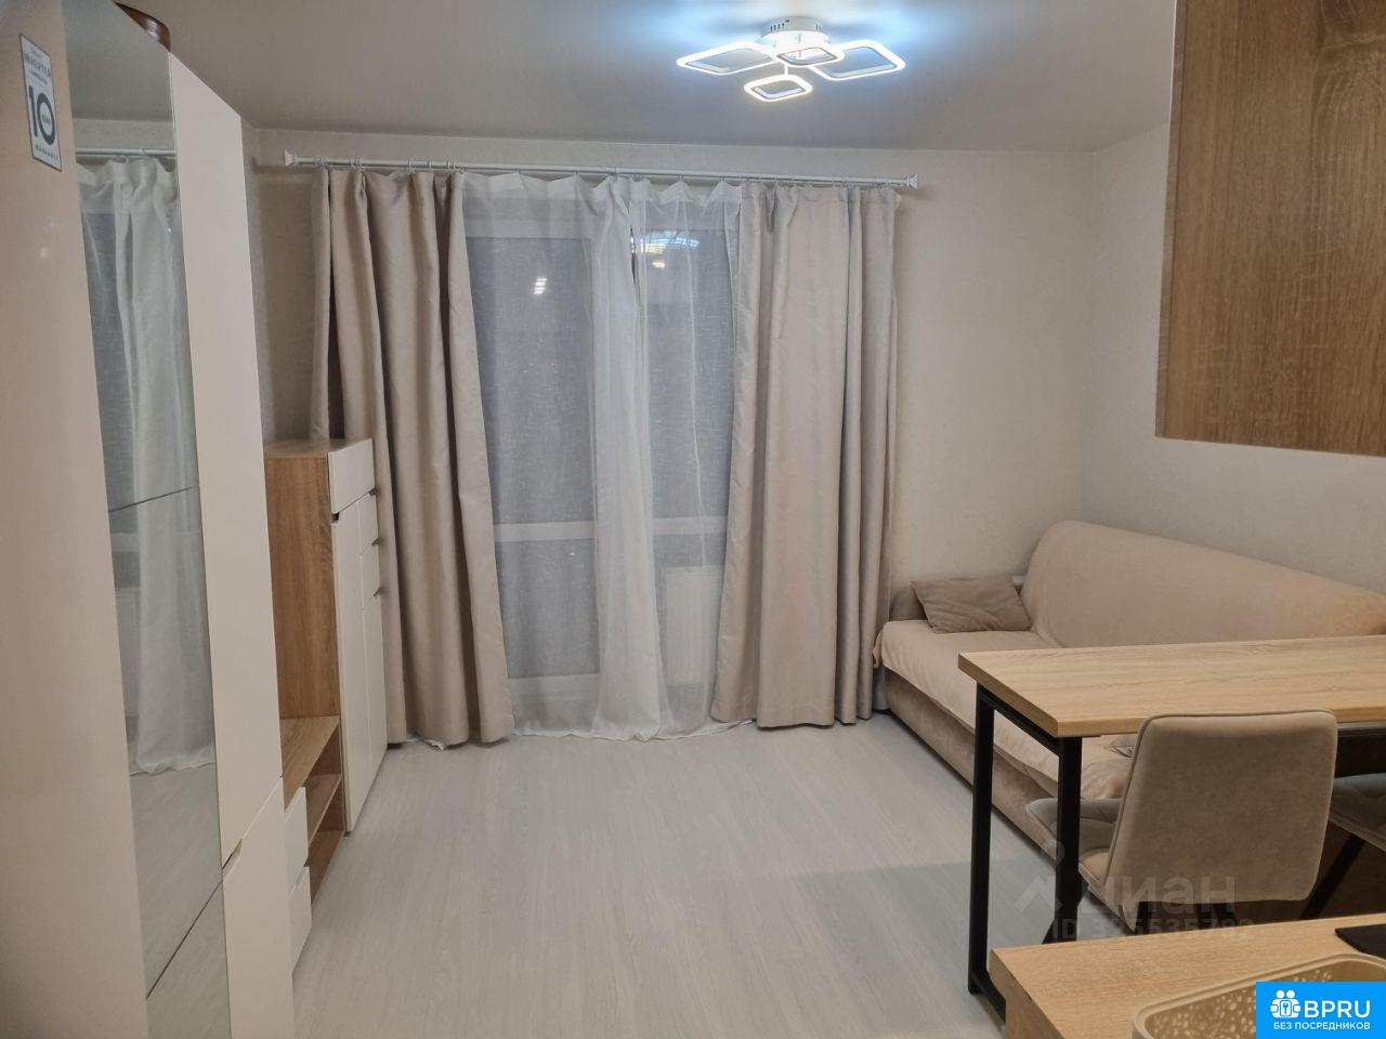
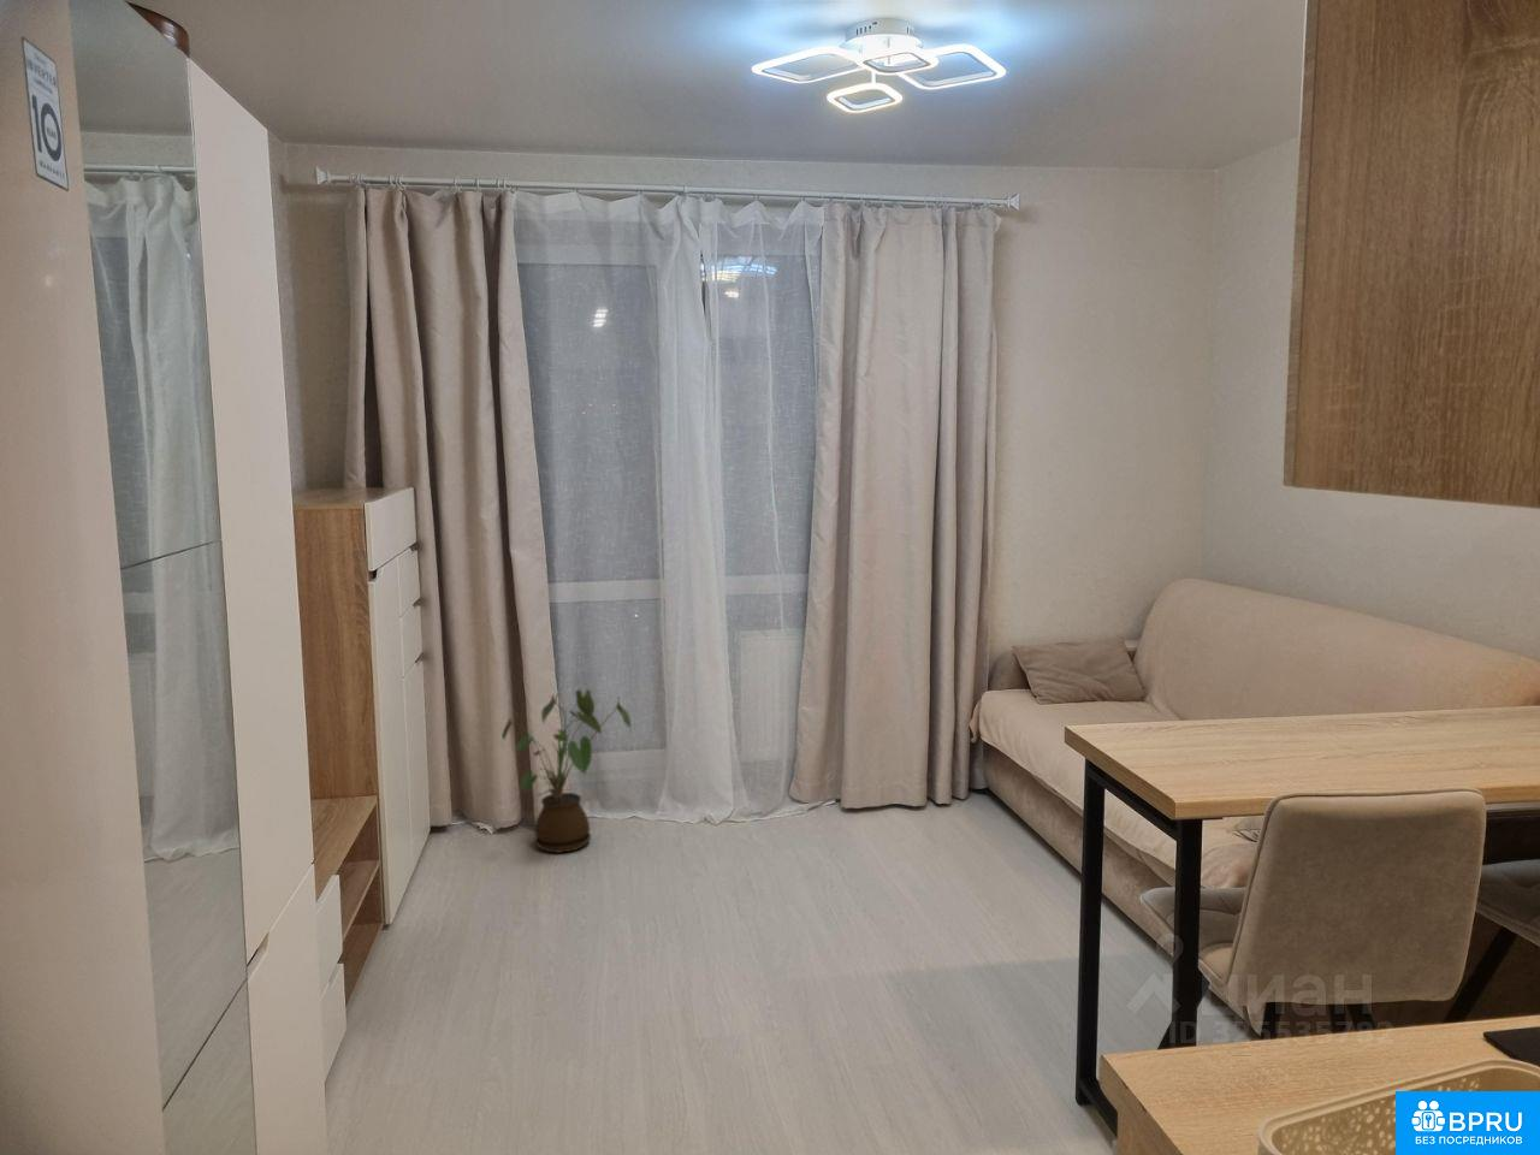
+ house plant [501,688,633,854]
